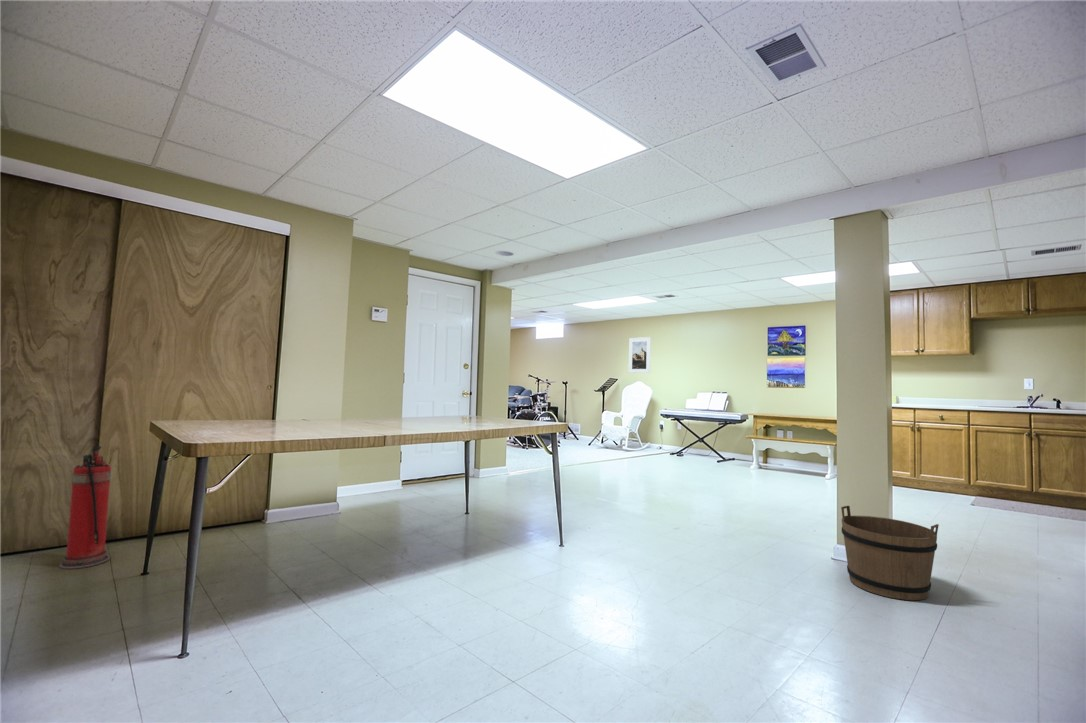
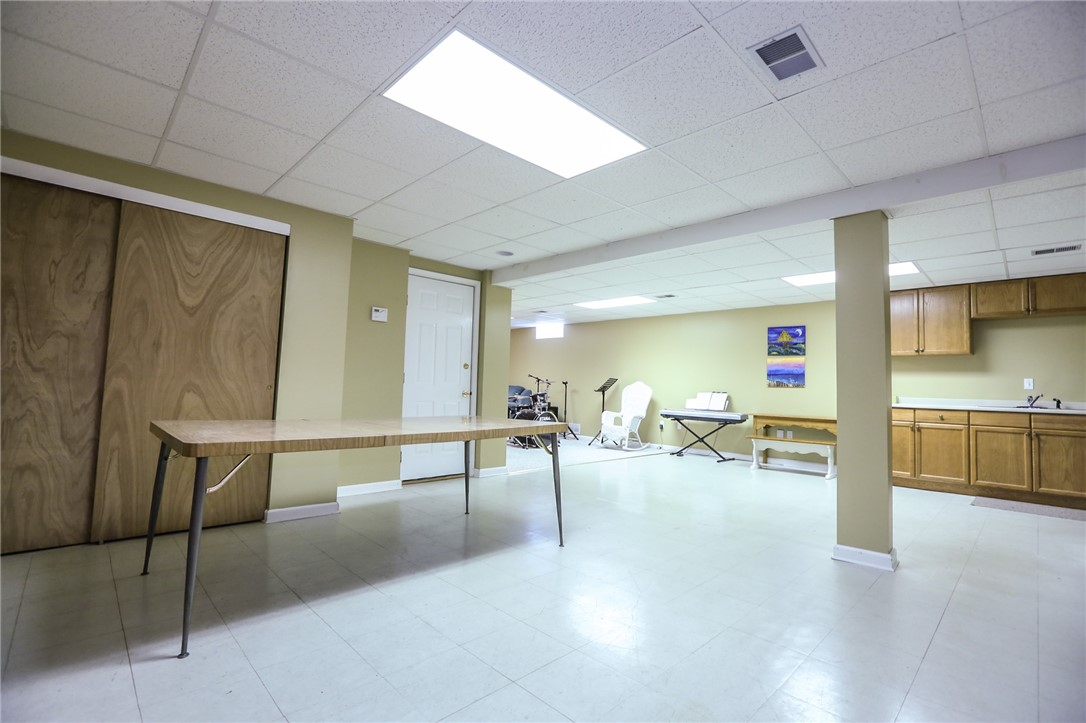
- bucket [840,505,940,601]
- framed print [627,336,652,374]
- fire extinguisher [58,445,112,570]
